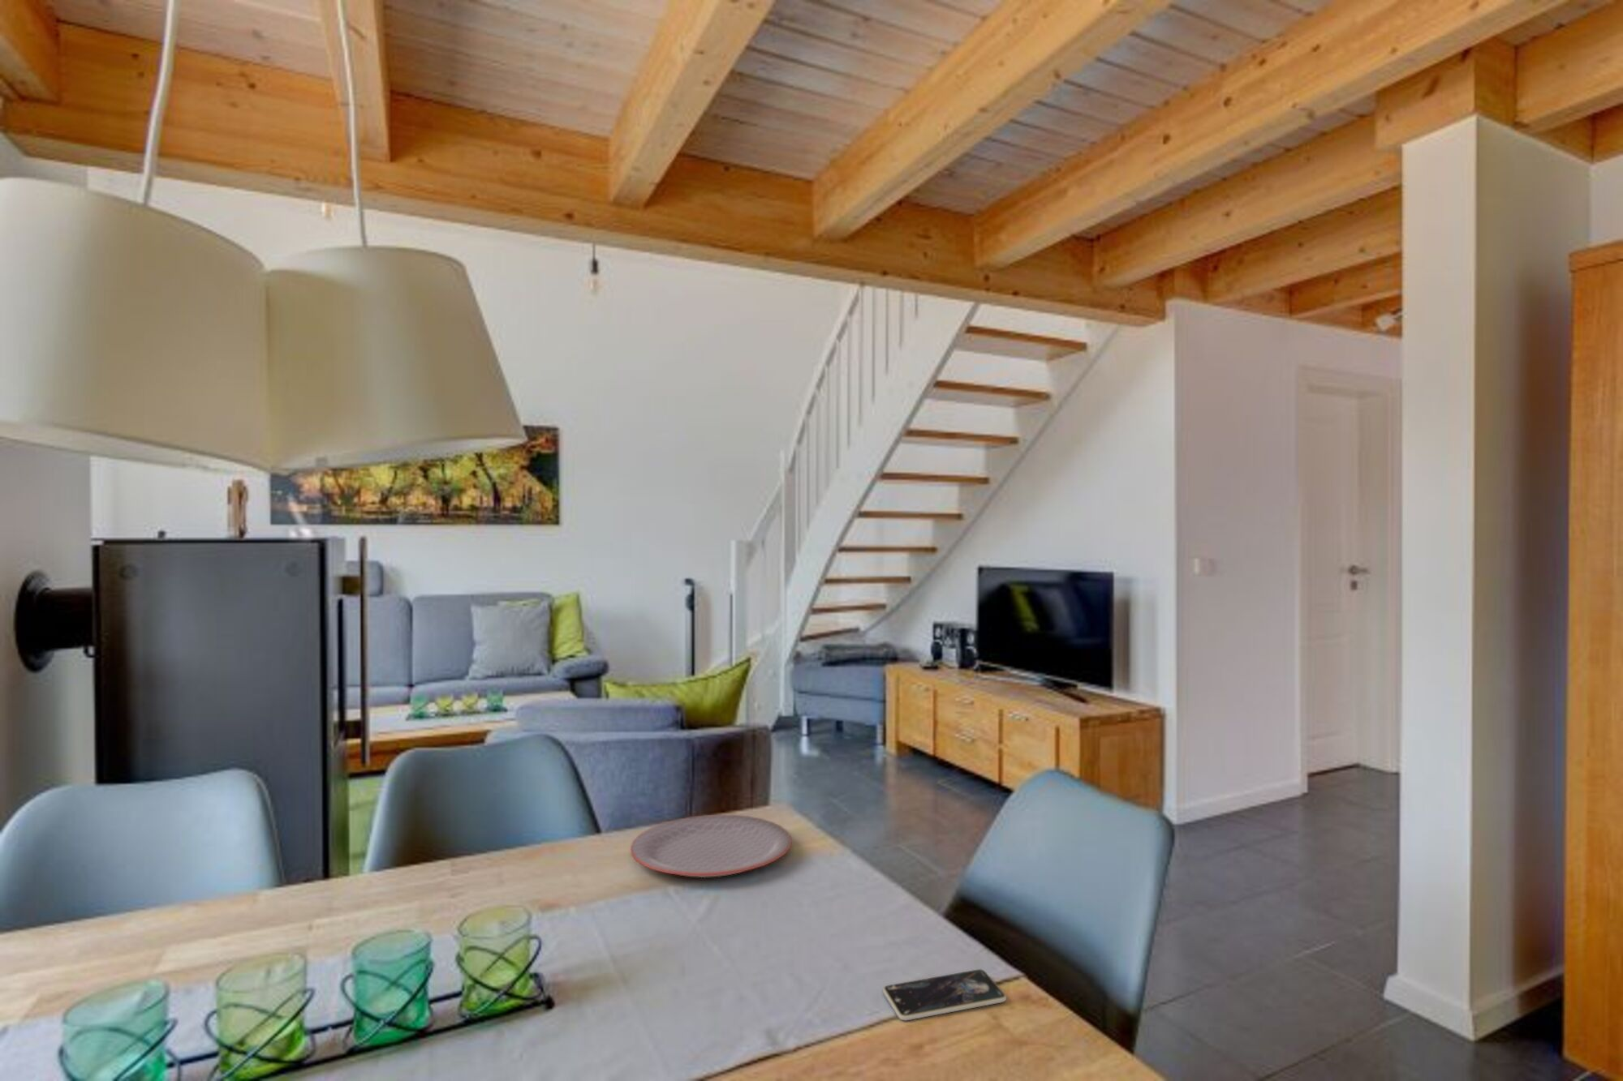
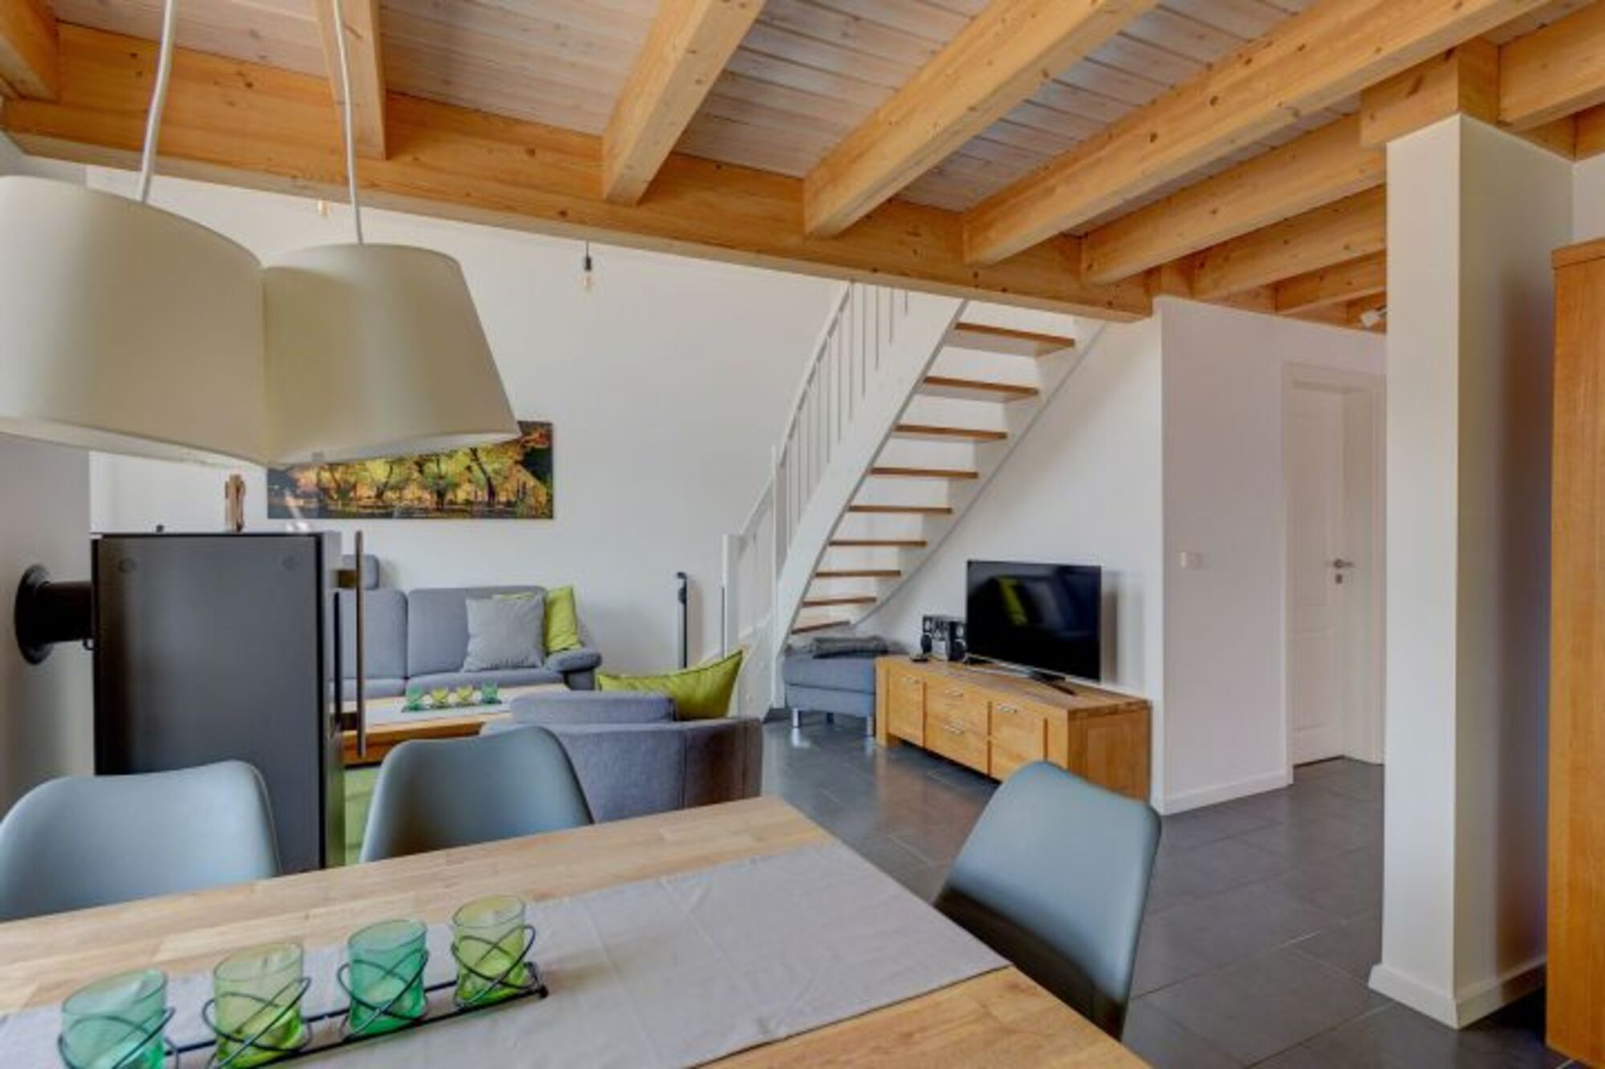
- plate [630,814,792,878]
- smartphone [882,969,1008,1021]
